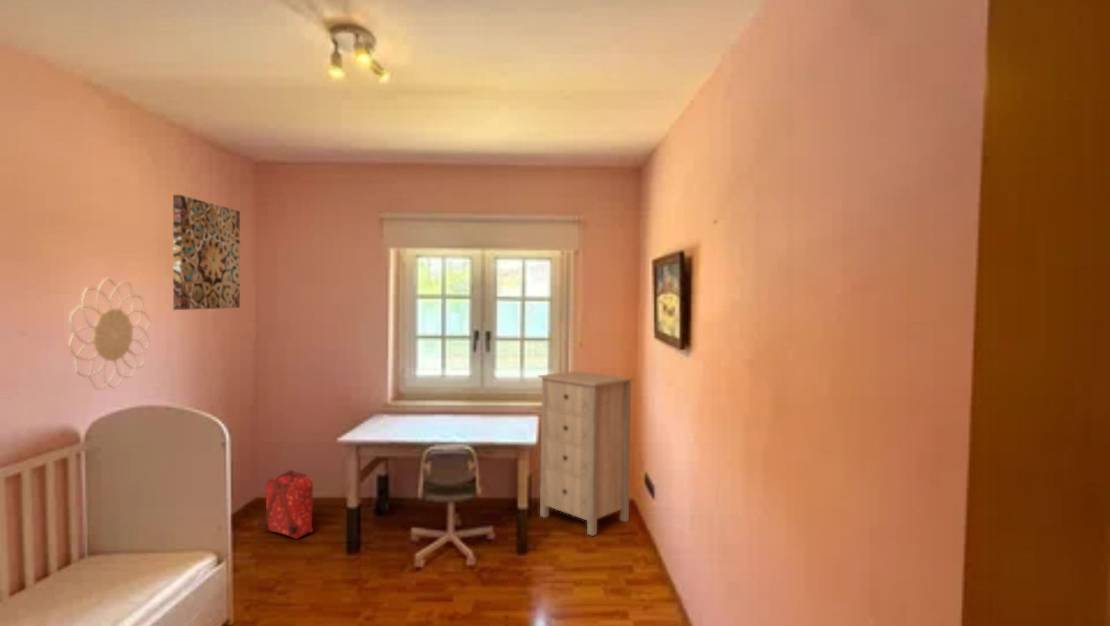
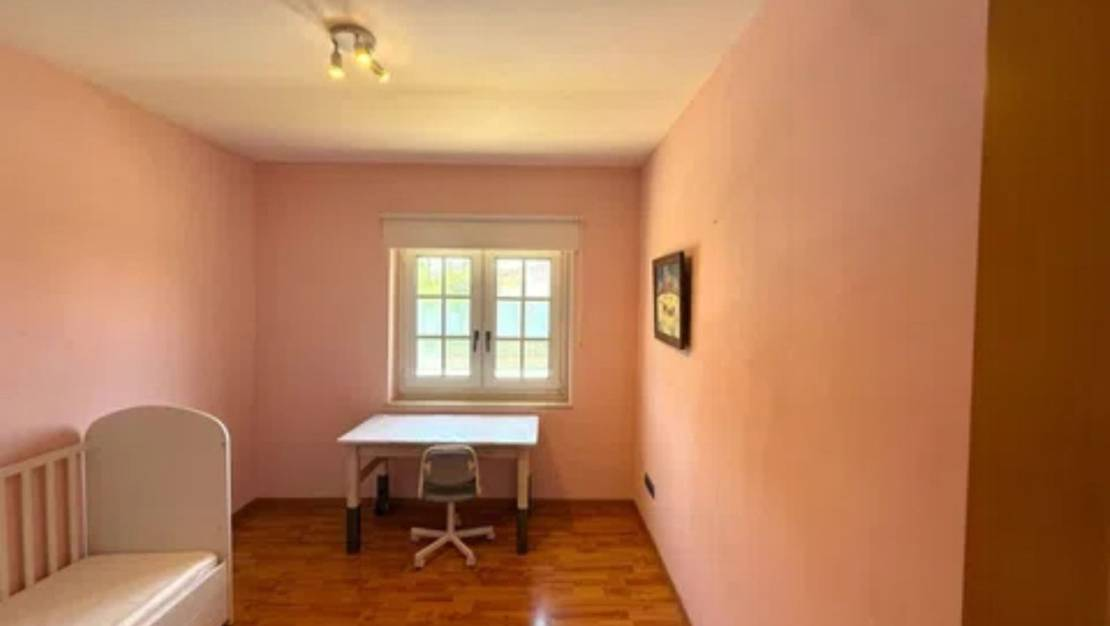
- wall art [172,194,241,311]
- backpack [254,469,314,540]
- storage cabinet [537,371,635,537]
- decorative wall piece [67,277,152,390]
